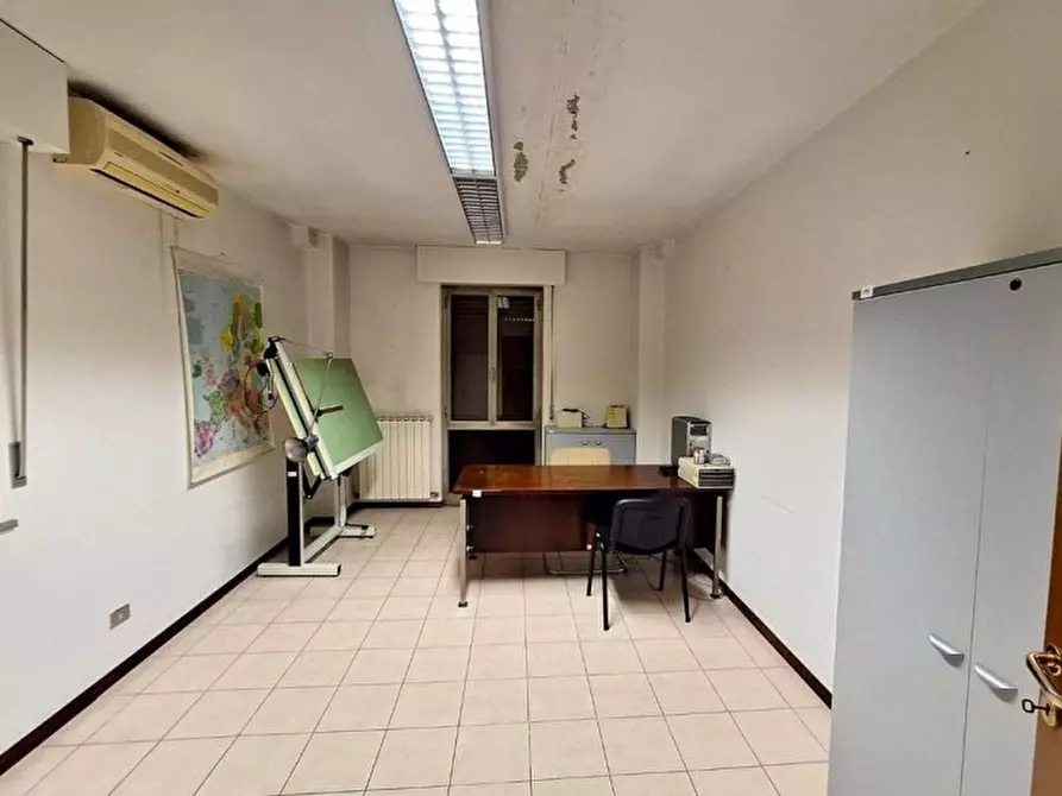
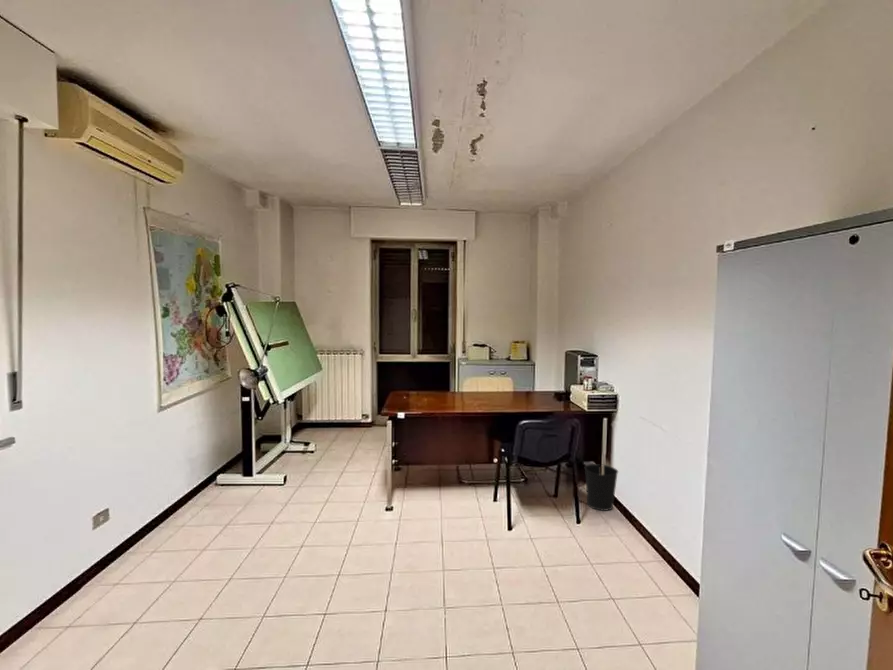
+ wastebasket [584,463,619,512]
